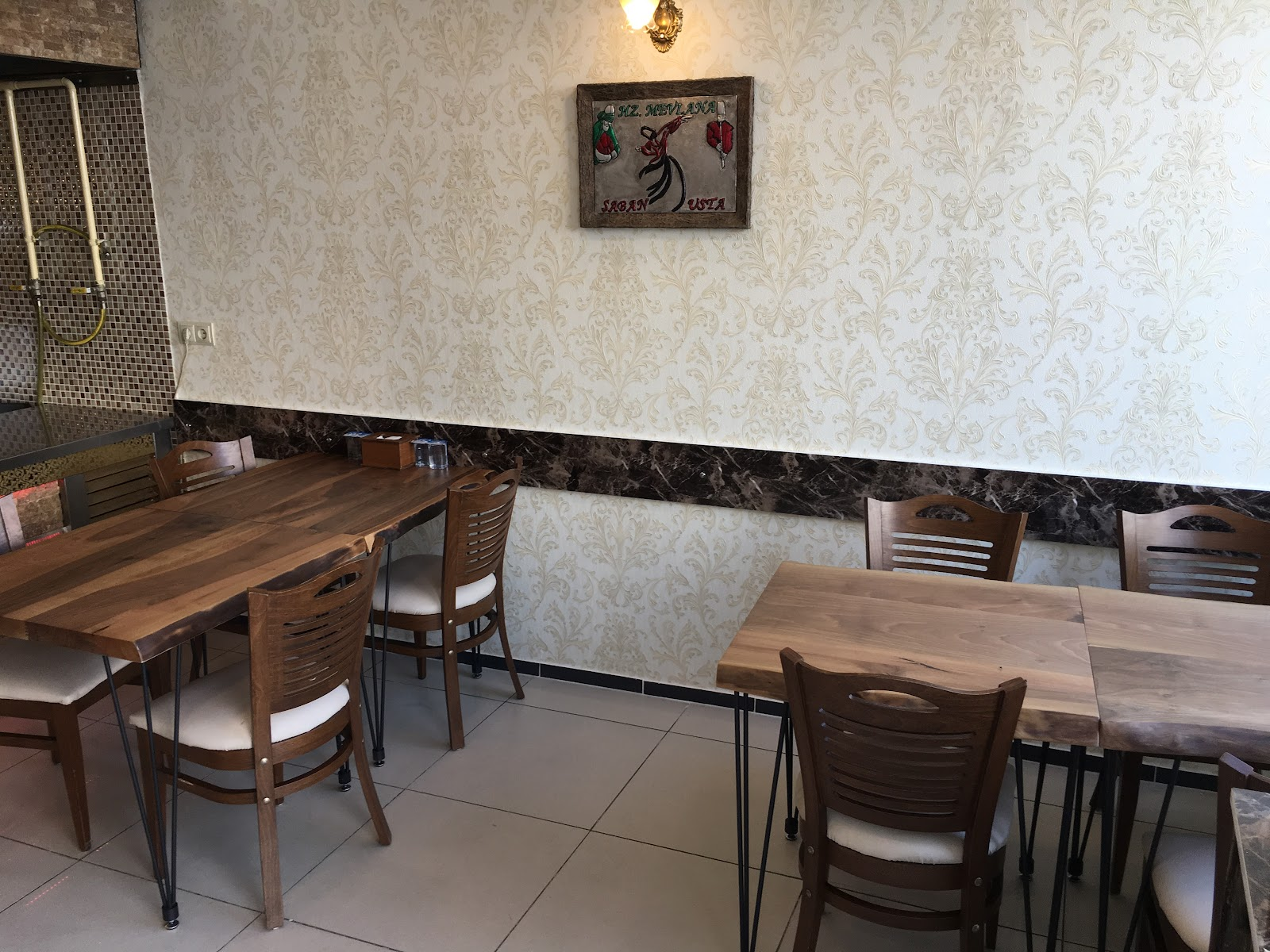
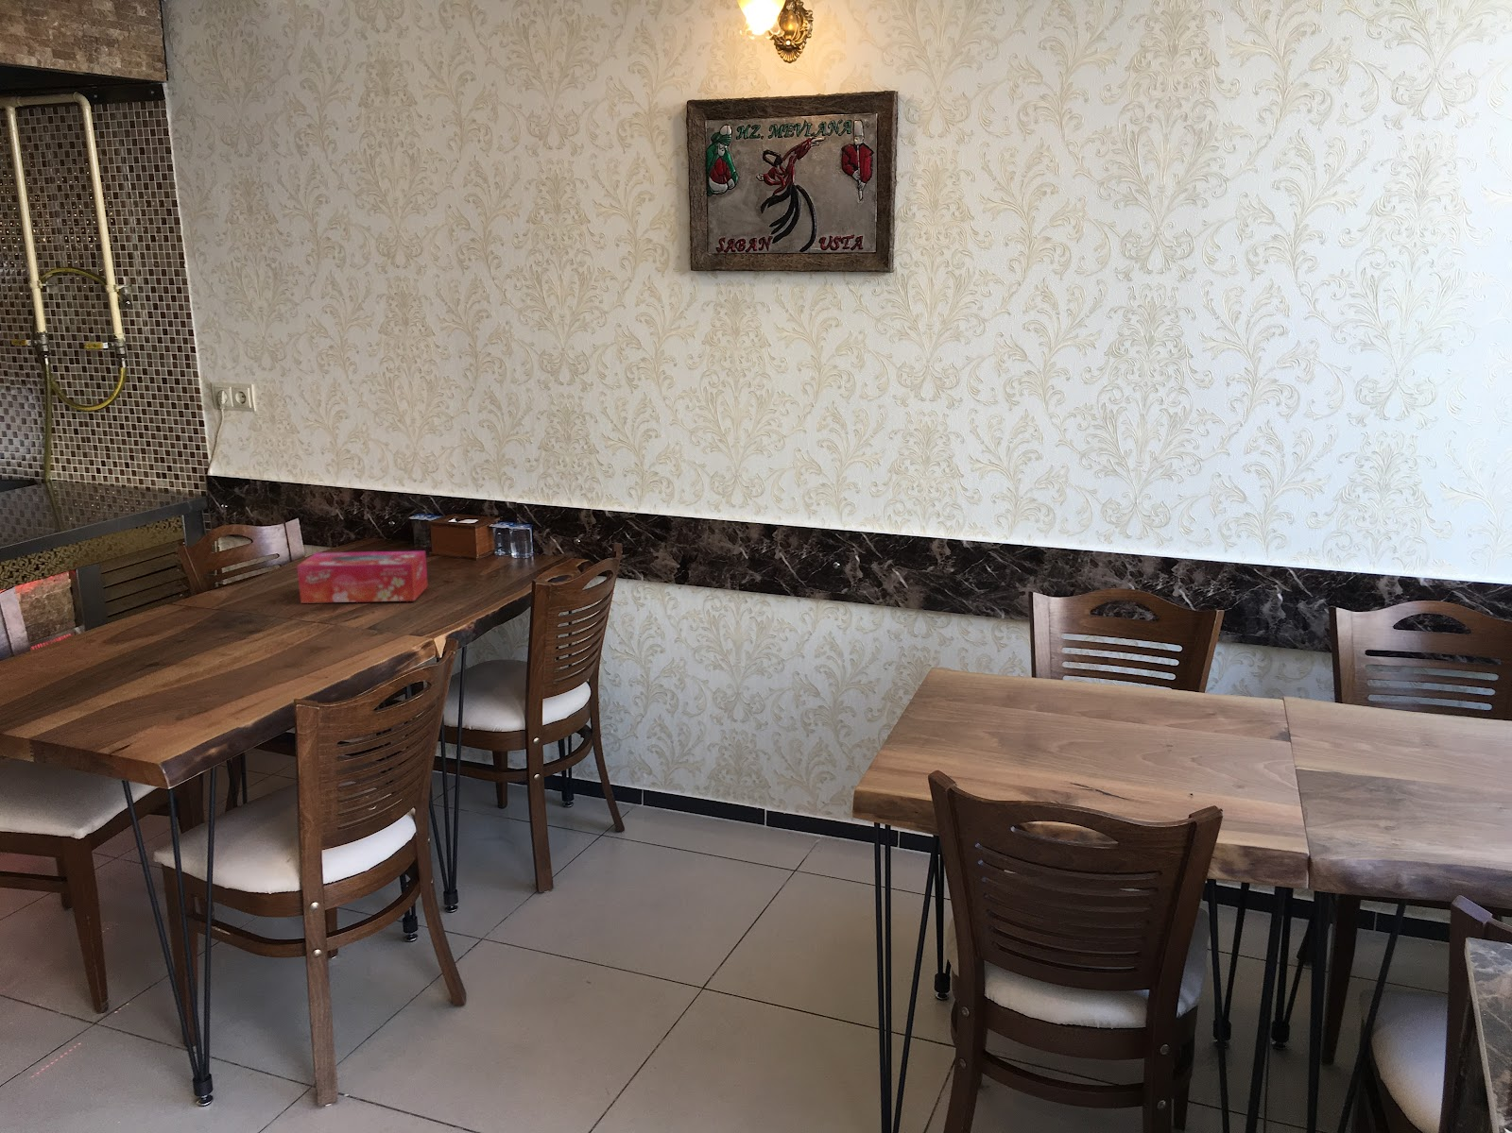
+ tissue box [295,551,429,605]
